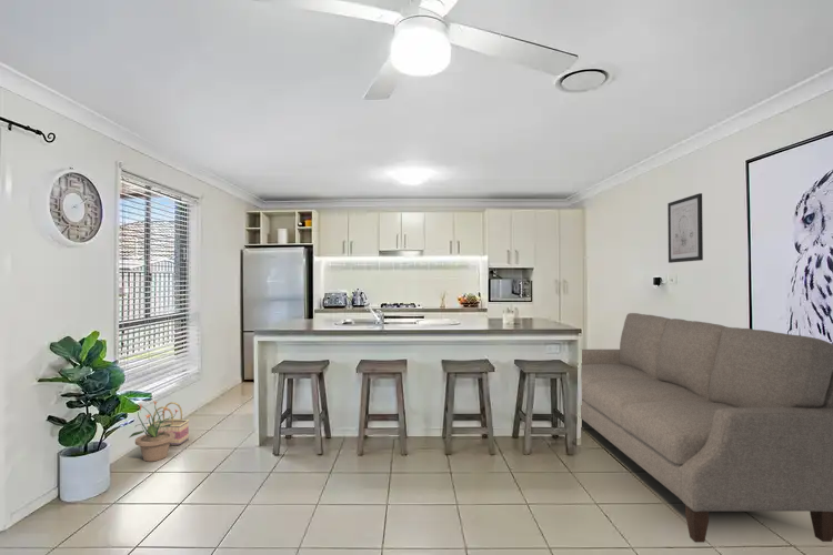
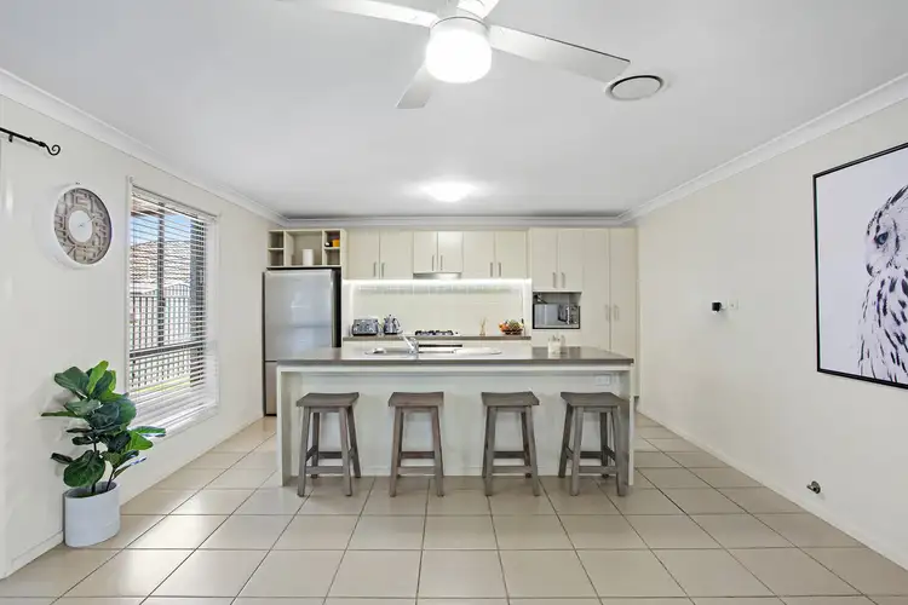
- wall art [666,192,704,264]
- basket [145,401,190,446]
- sofa [580,312,833,544]
- potted plant [129,400,180,462]
